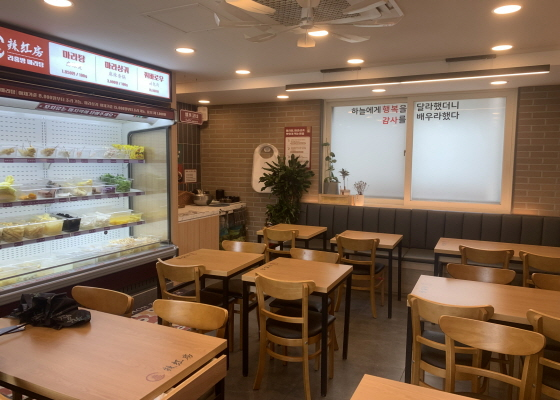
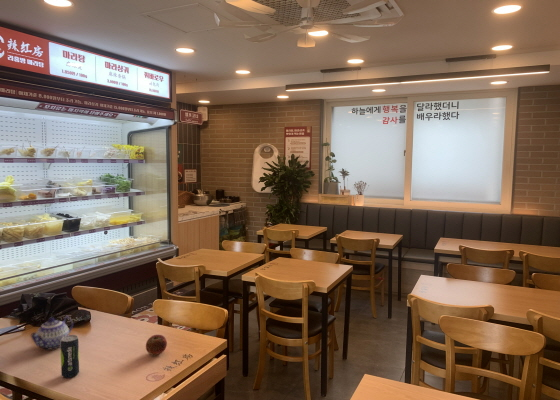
+ teapot [30,315,74,350]
+ fruit [145,334,168,356]
+ beverage can [60,334,80,379]
